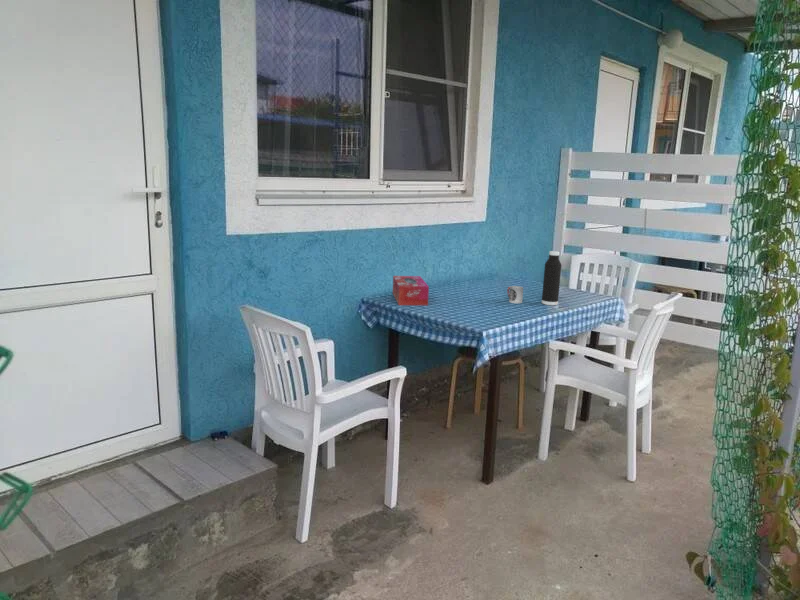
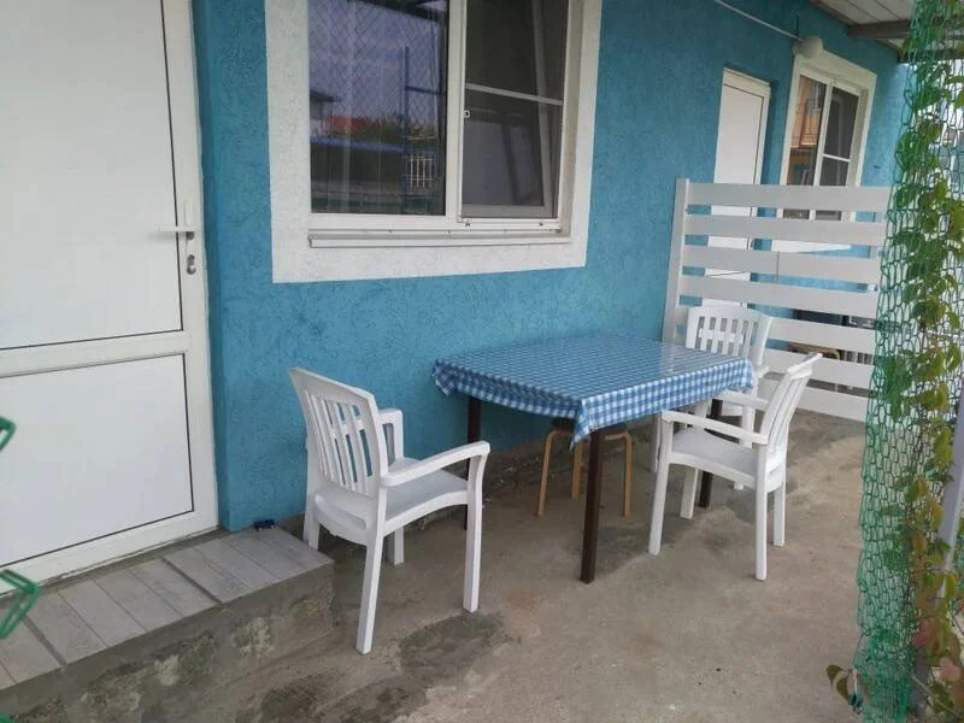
- tissue box [392,275,430,306]
- cup [506,285,524,304]
- water bottle [541,250,563,306]
